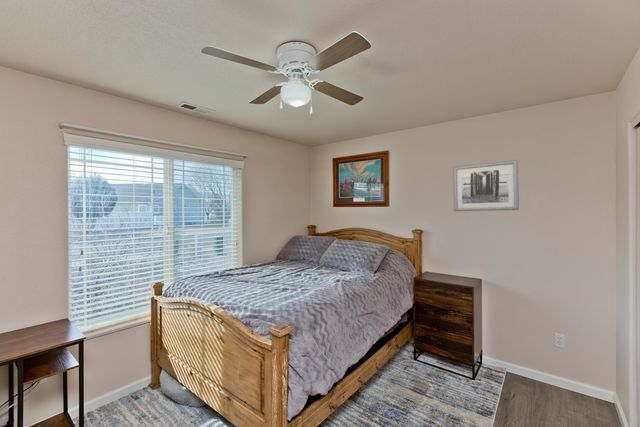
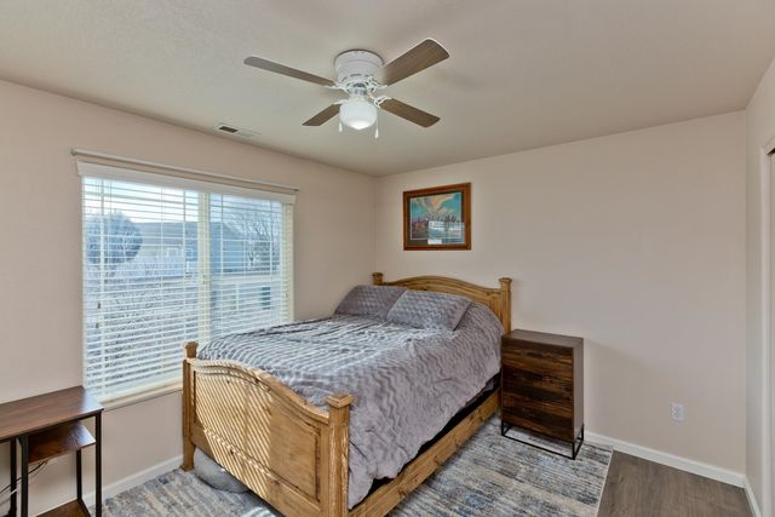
- wall art [452,159,520,212]
